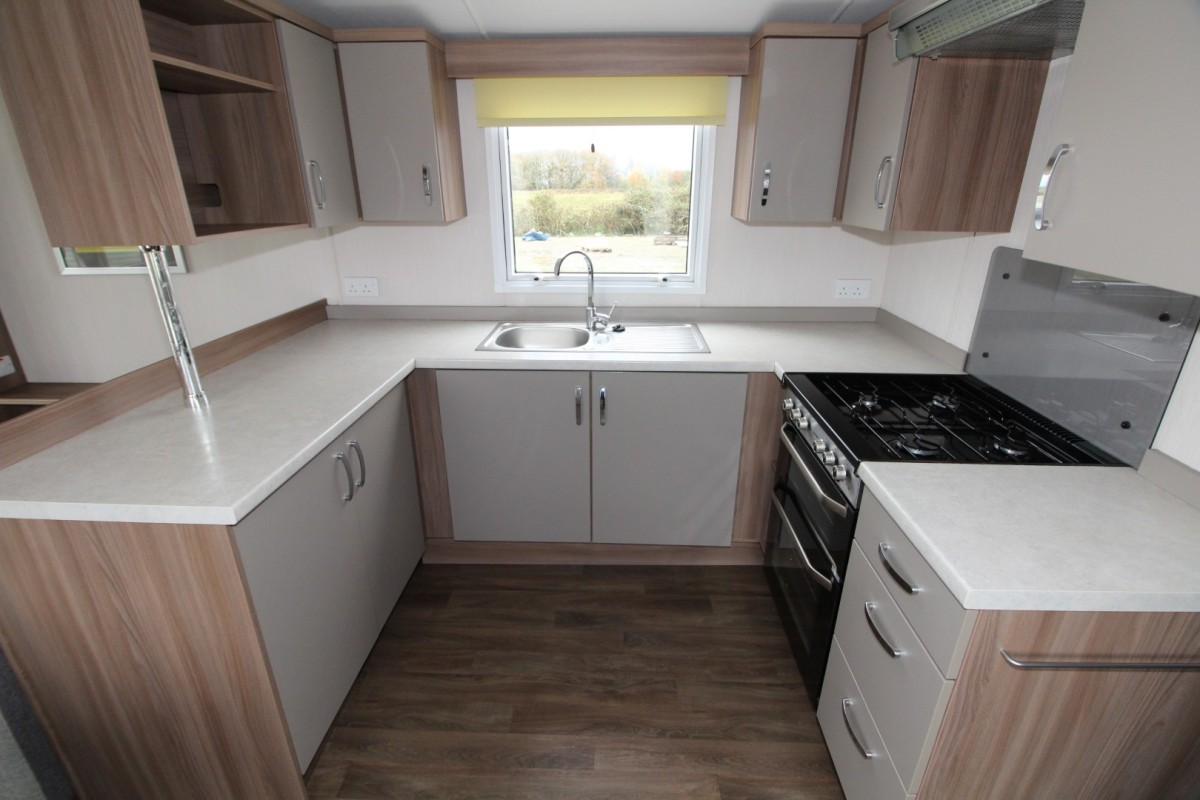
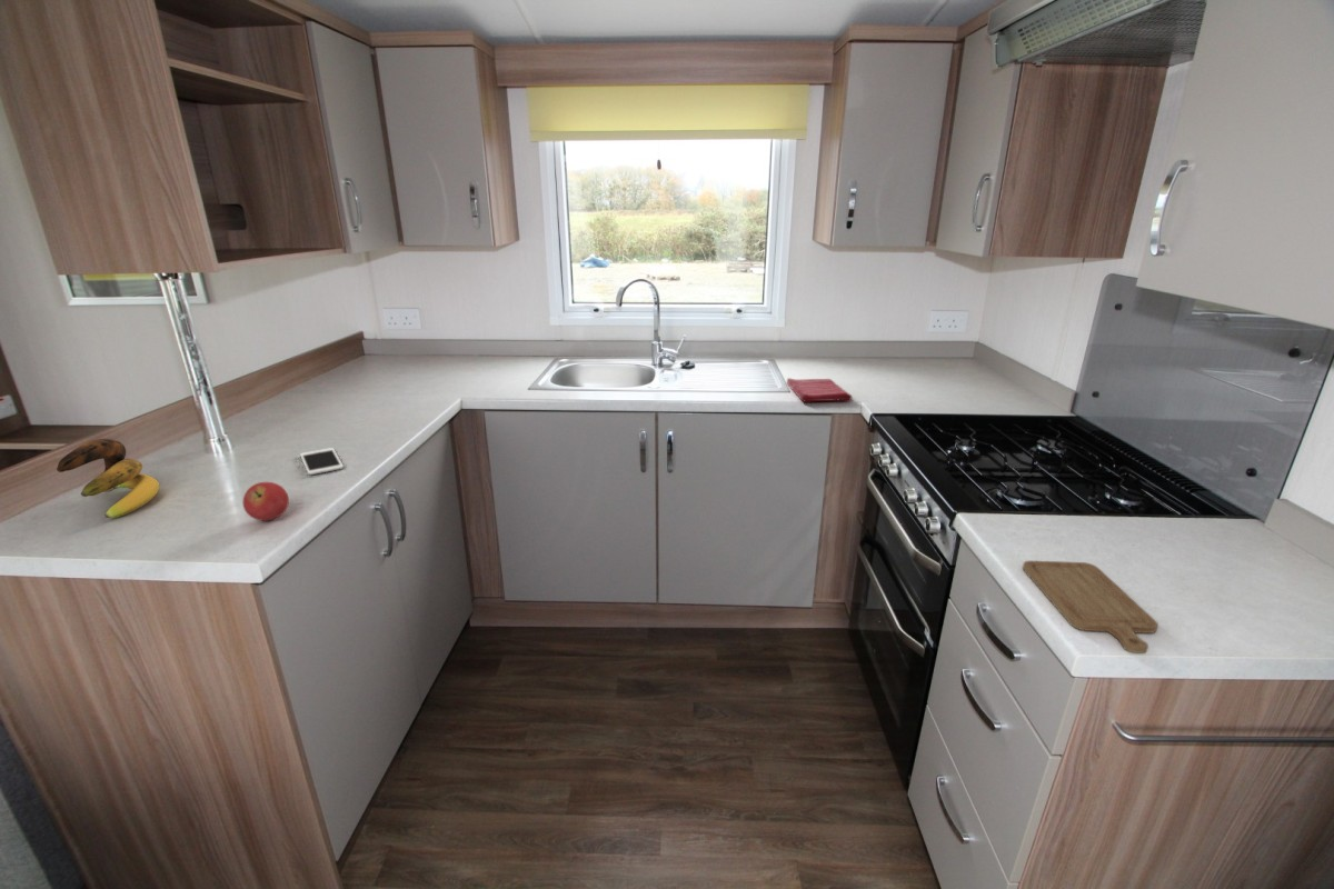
+ dish towel [786,377,853,402]
+ banana [56,438,160,519]
+ cell phone [299,447,345,476]
+ chopping board [1022,560,1159,655]
+ fruit [241,481,290,522]
